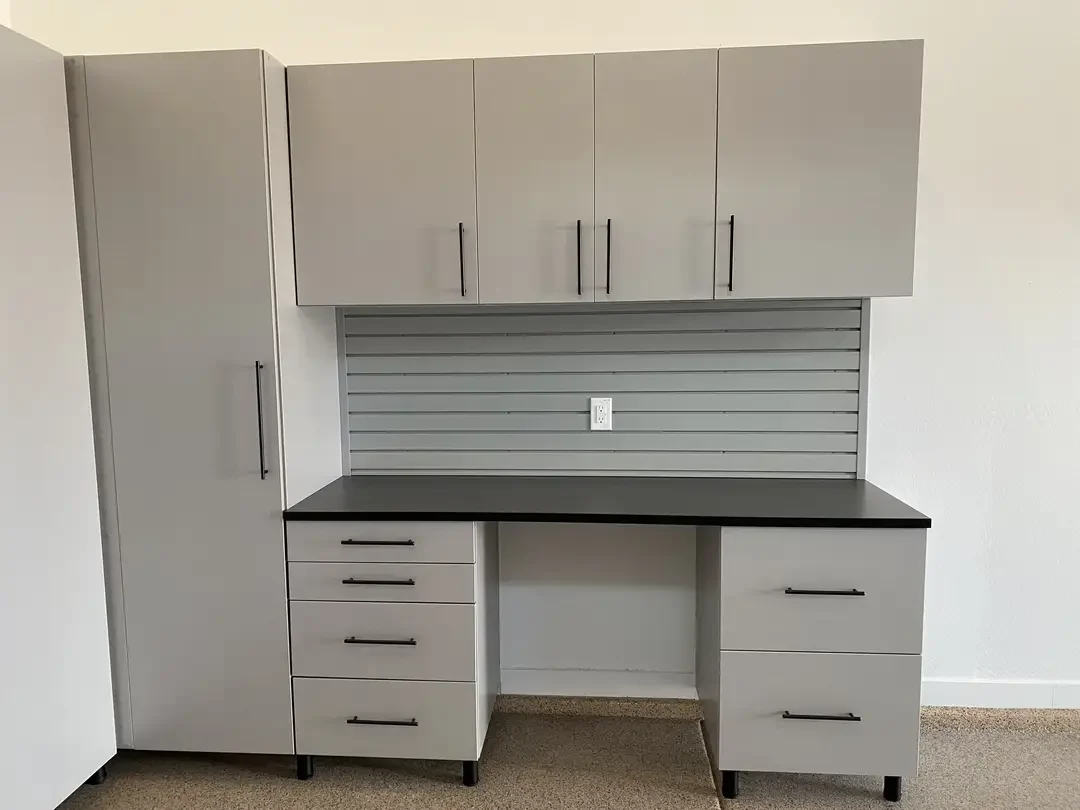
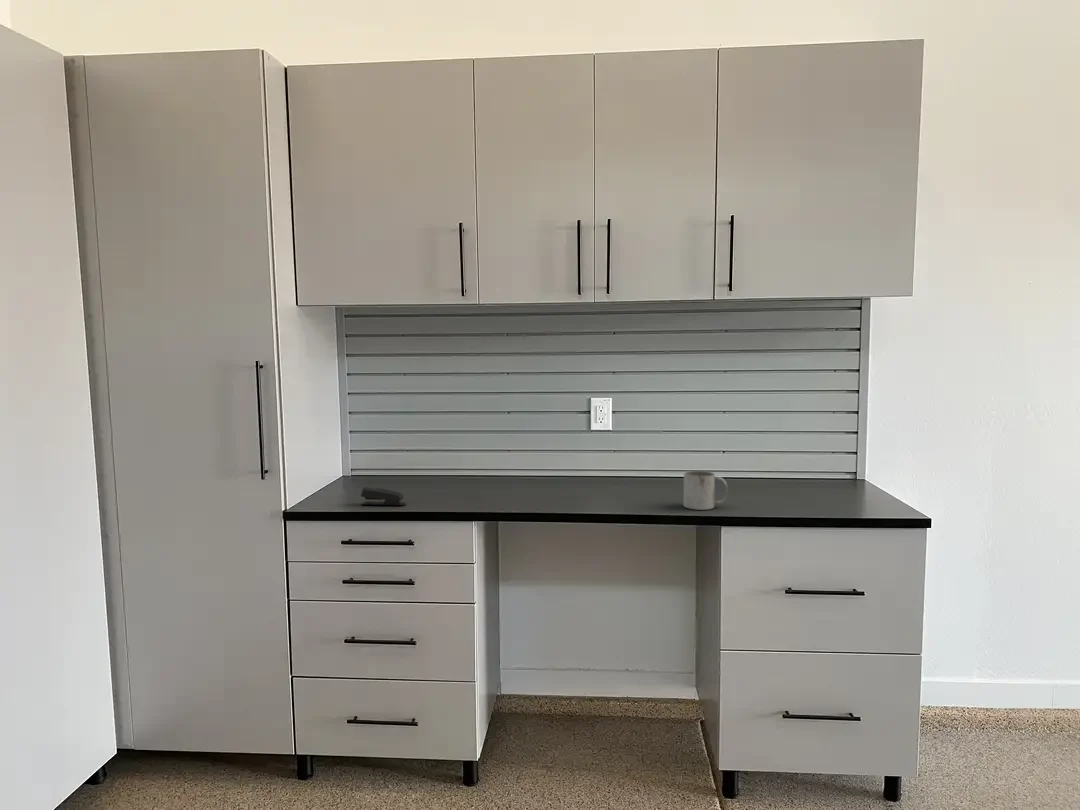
+ stapler [360,486,407,506]
+ mug [682,470,729,511]
